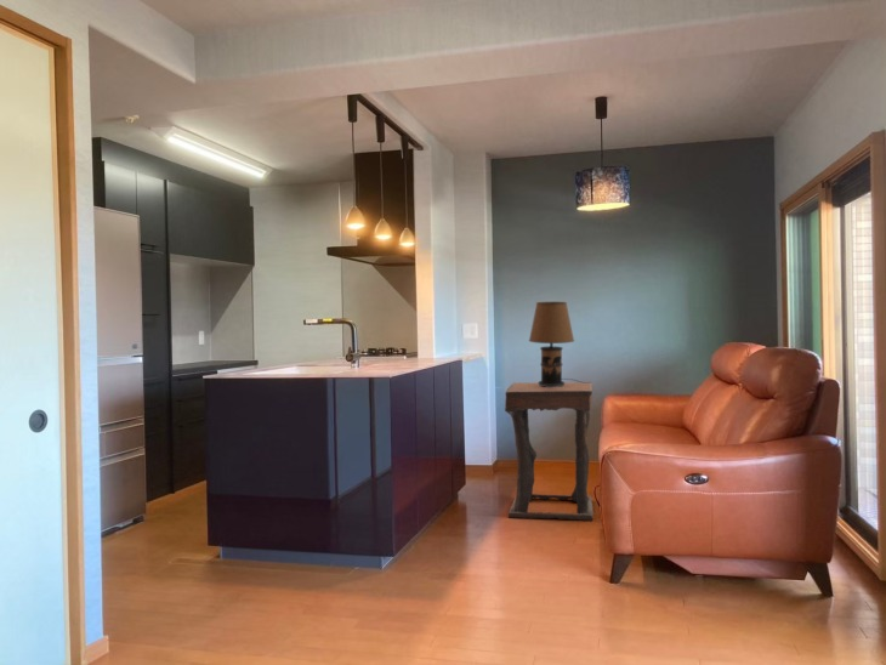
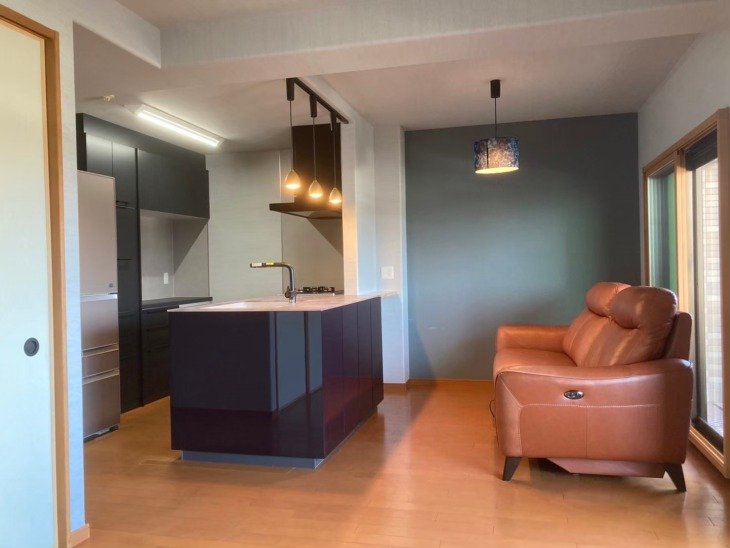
- table lamp [528,301,591,387]
- side table [504,381,595,522]
